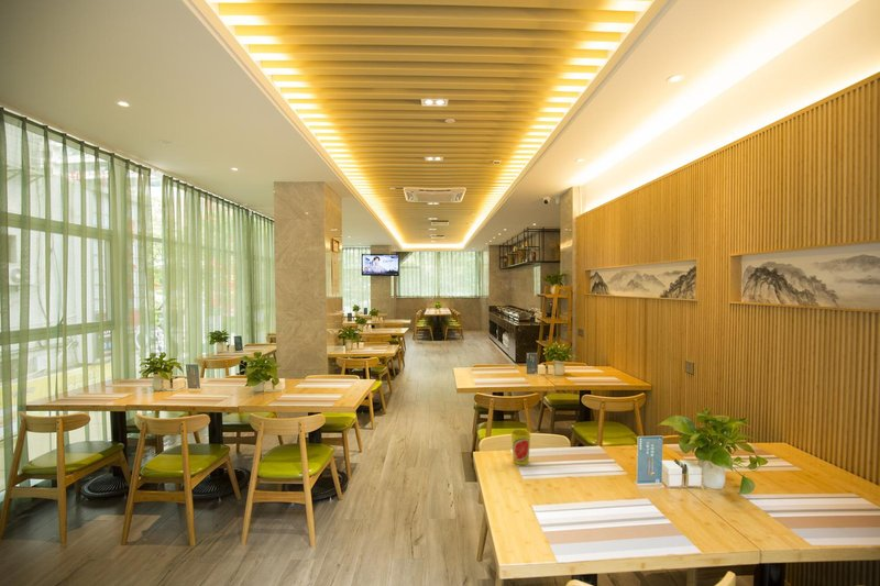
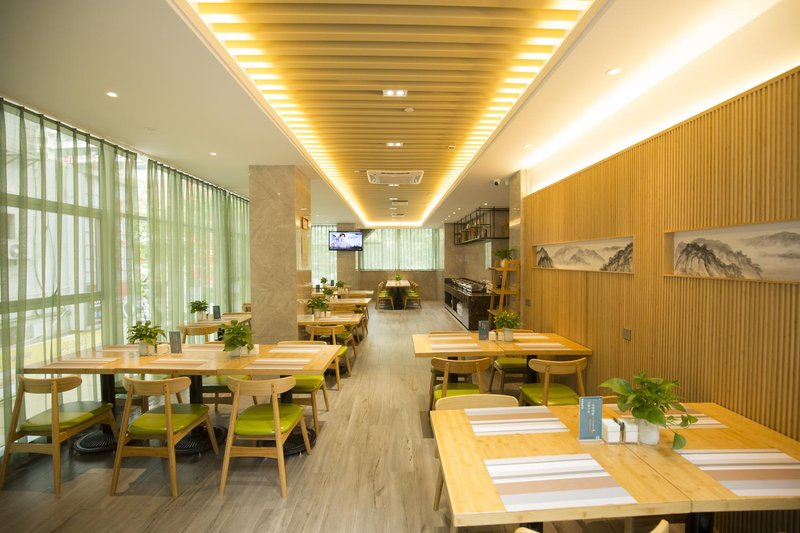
- cup [510,429,531,466]
